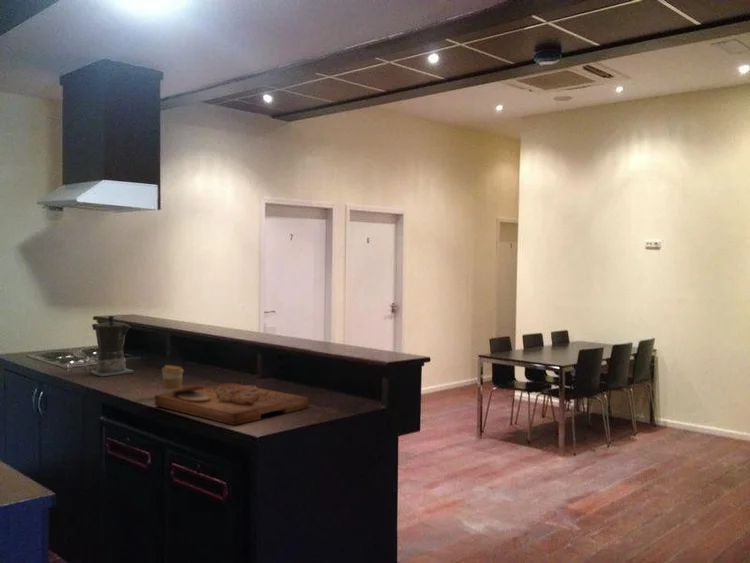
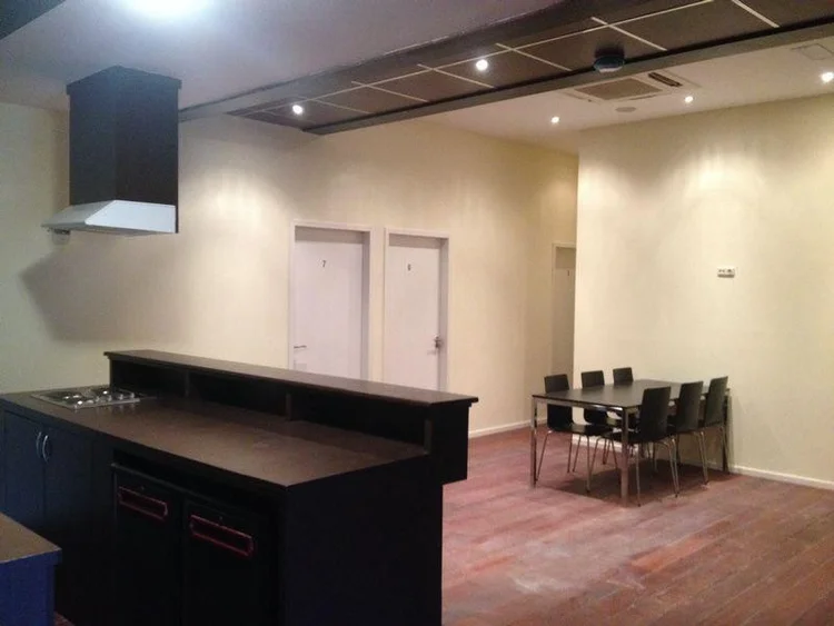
- coffee cup [161,364,185,394]
- cutting board [154,382,310,426]
- coffee maker [87,315,135,377]
